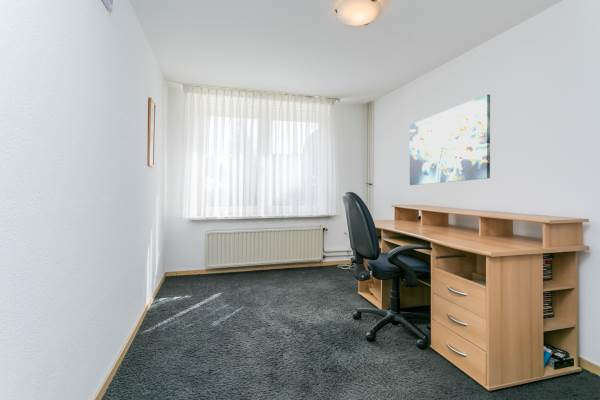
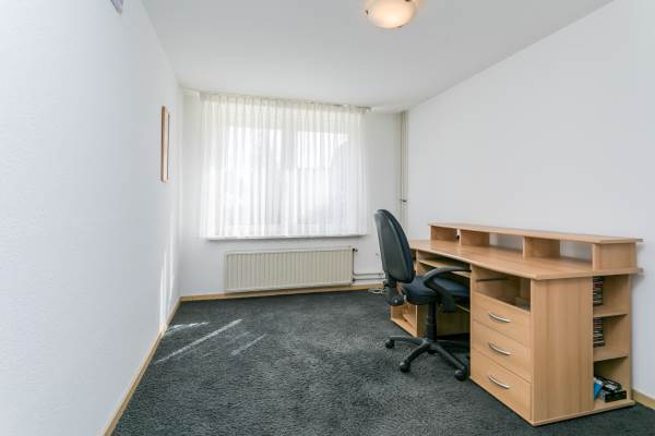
- wall art [409,93,491,186]
